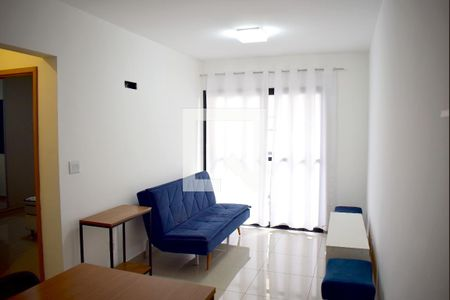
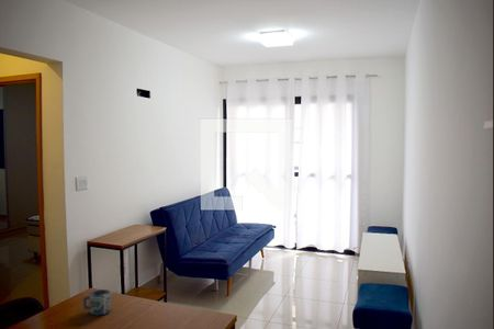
+ cup [82,288,112,317]
